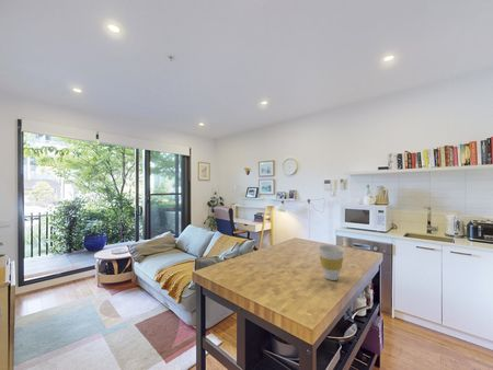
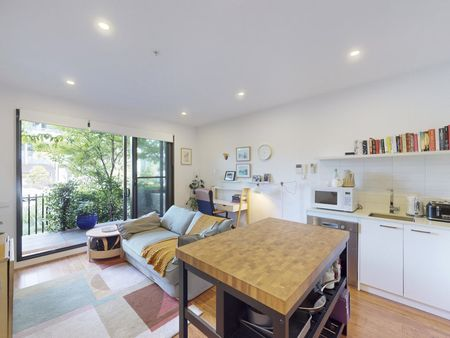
- cup [318,244,345,281]
